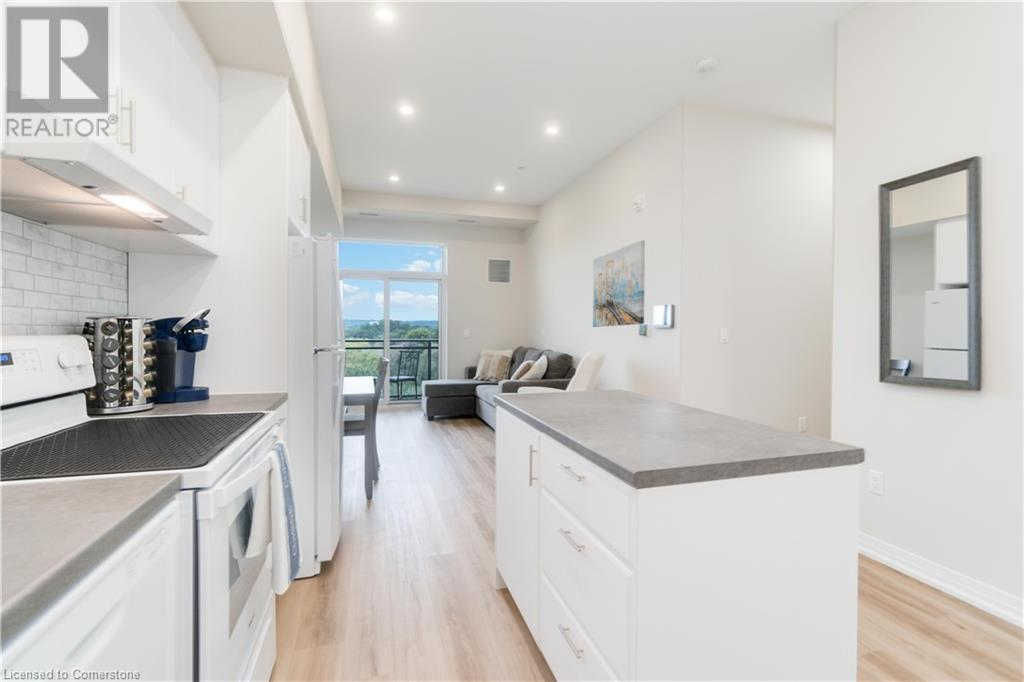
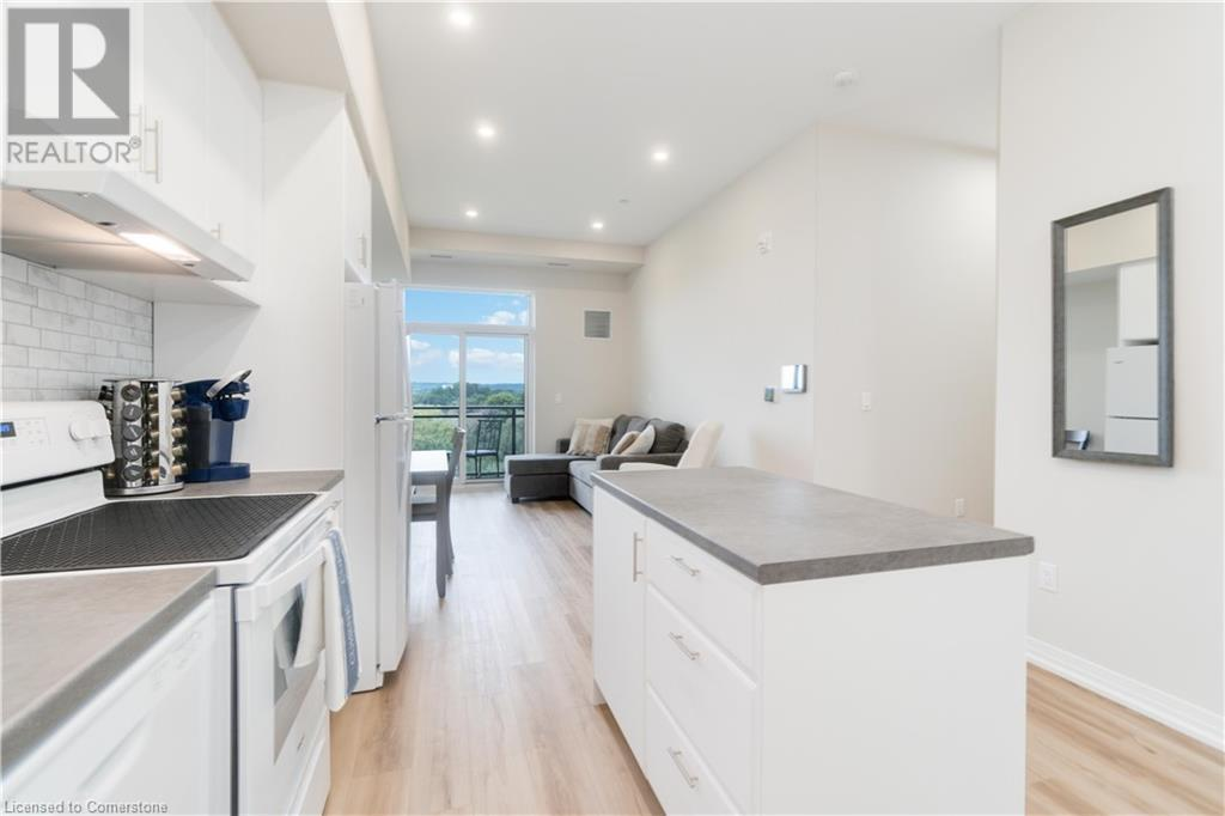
- wall art [592,239,646,328]
